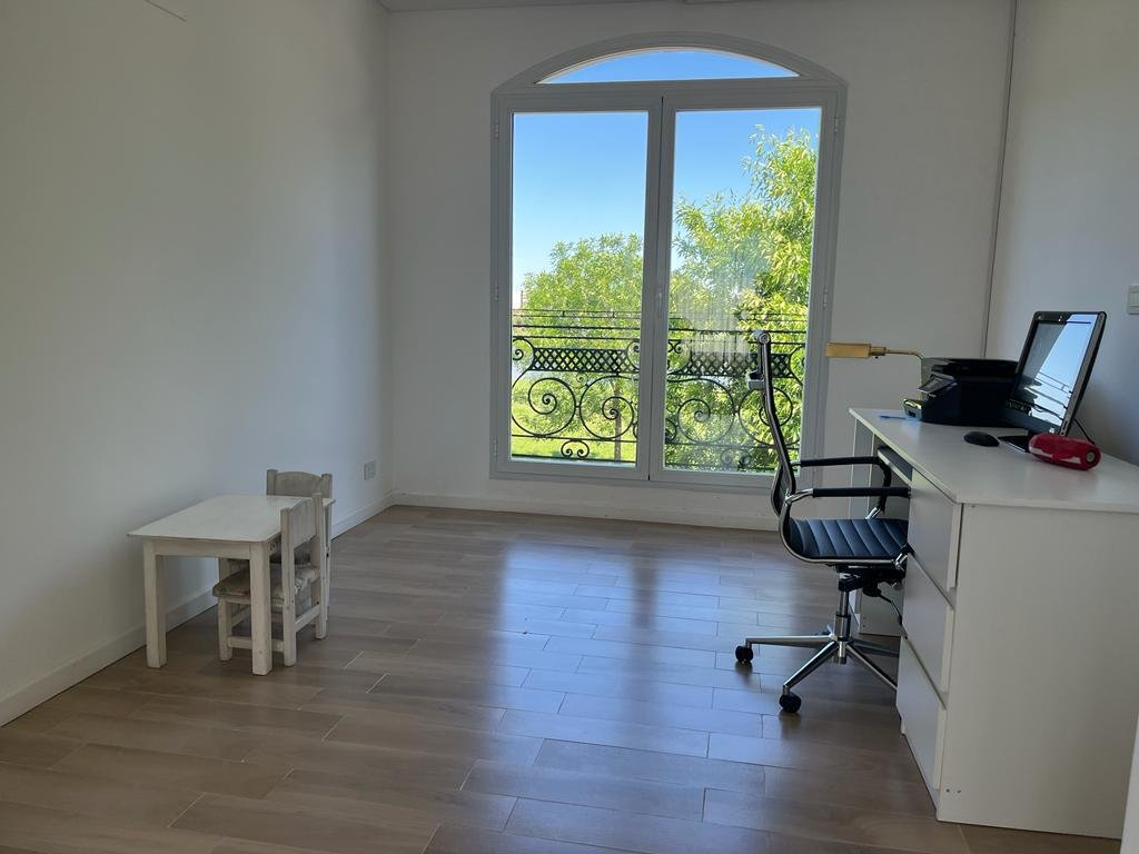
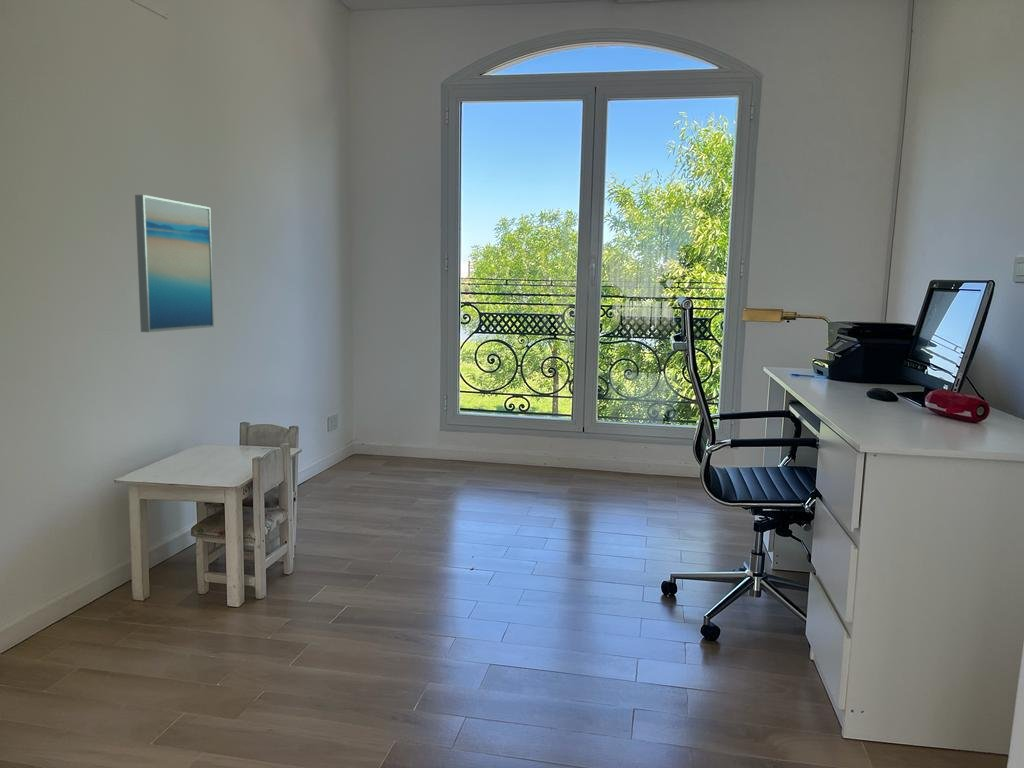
+ wall art [134,194,215,333]
